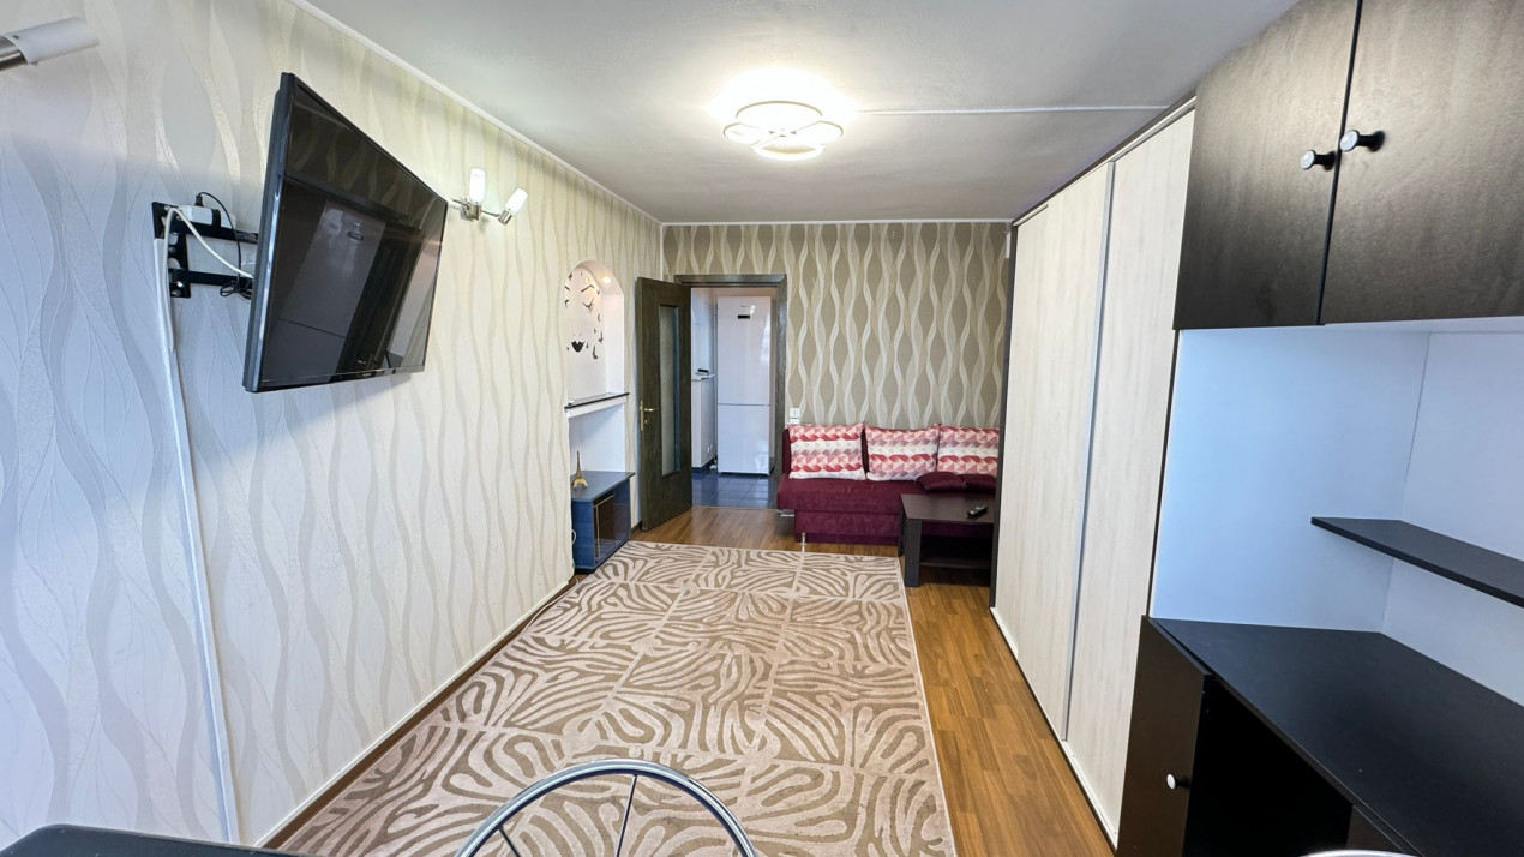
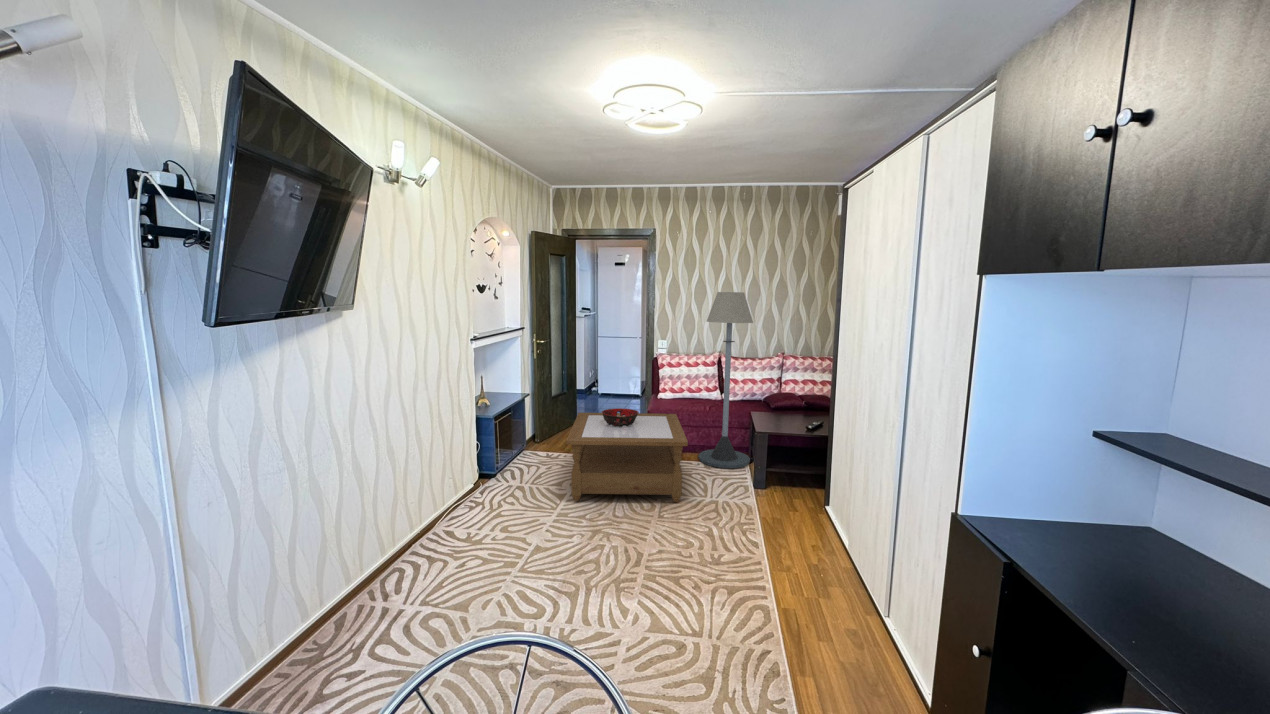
+ floor lamp [697,291,754,469]
+ coffee table [566,412,689,503]
+ decorative bowl [601,407,640,426]
